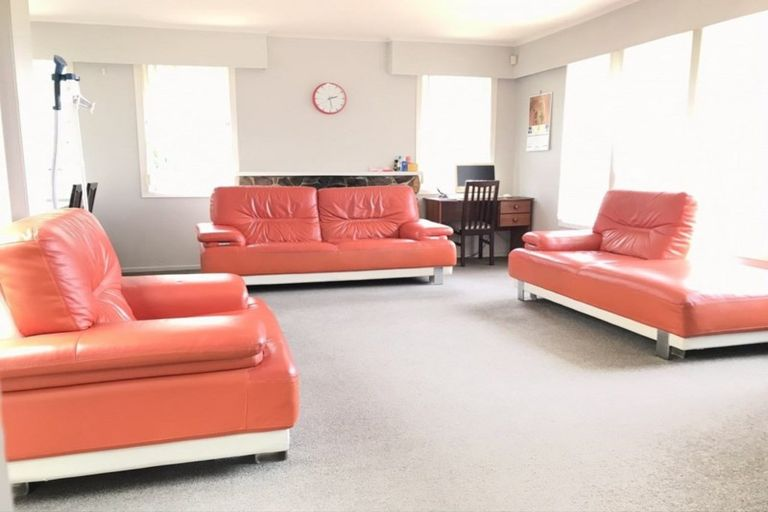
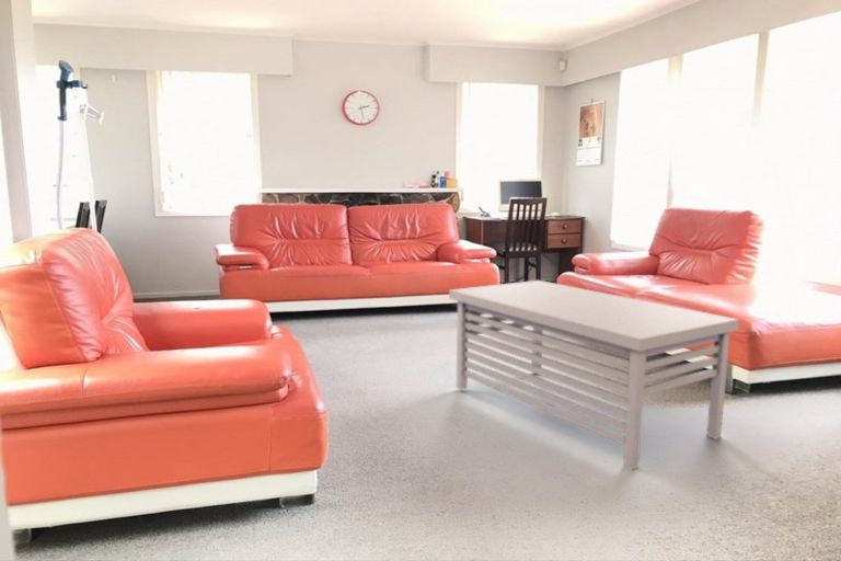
+ coffee table [448,279,740,471]
